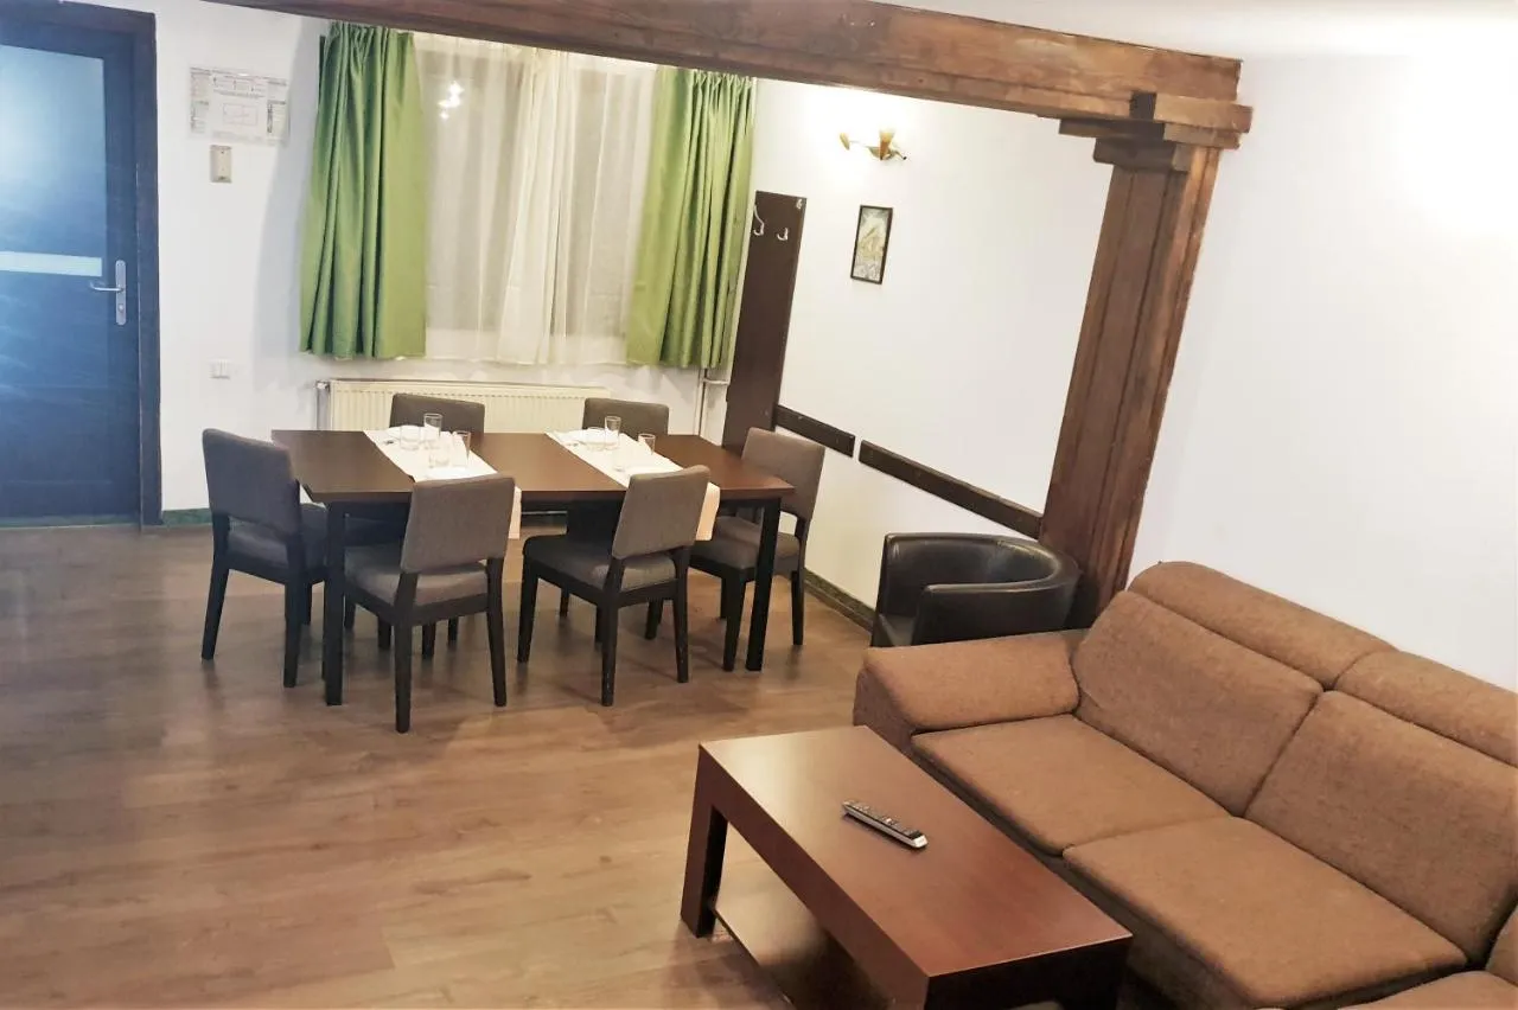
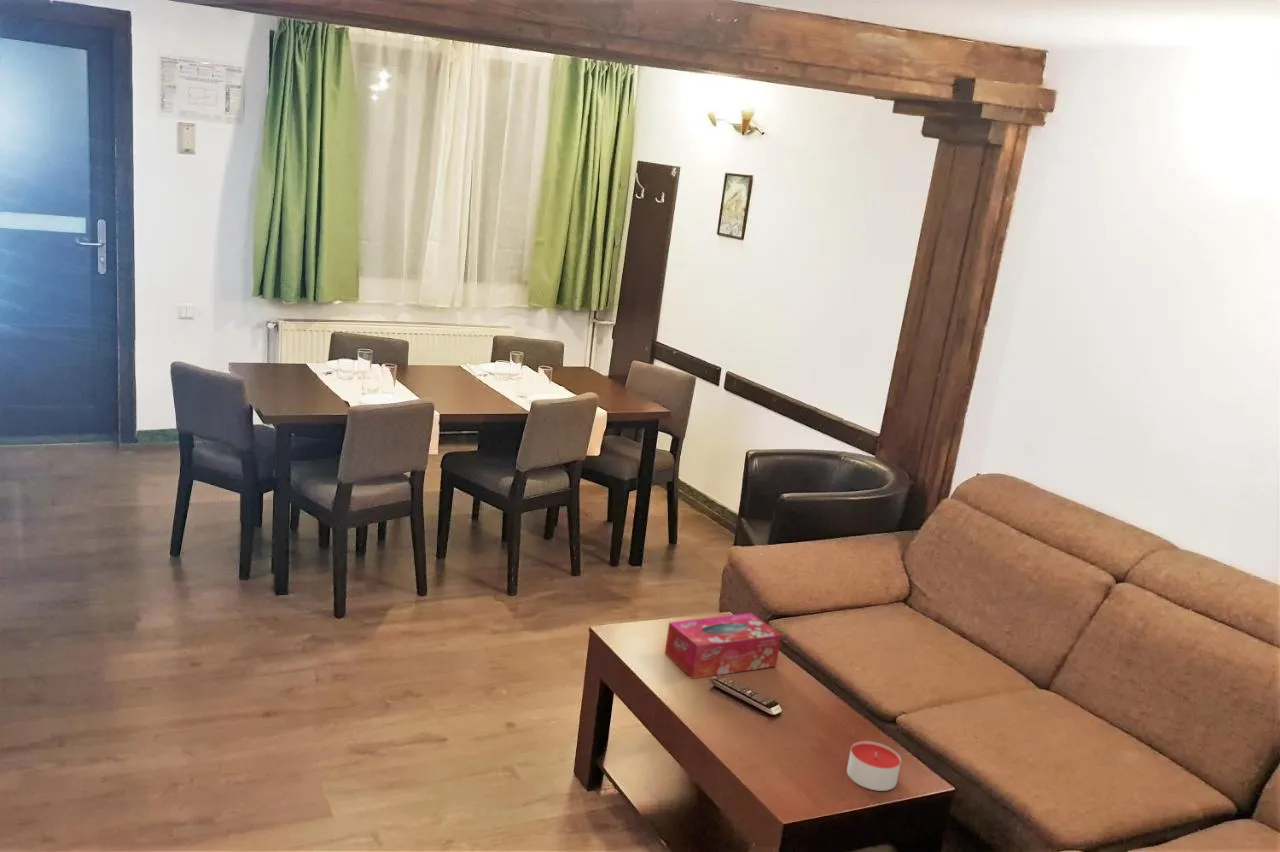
+ candle [846,740,902,792]
+ tissue box [664,612,783,680]
